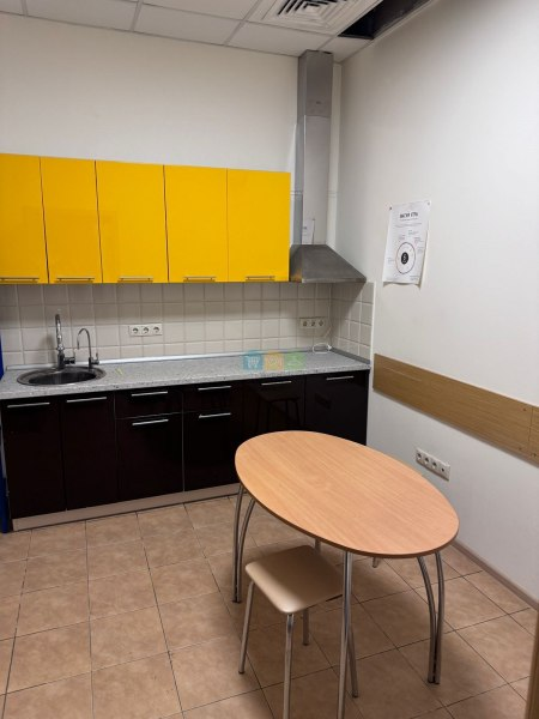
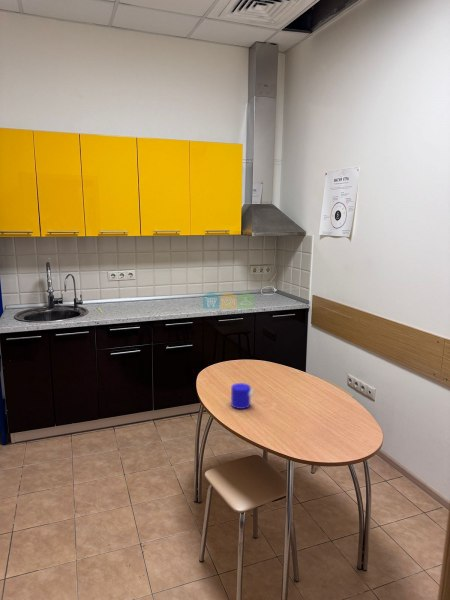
+ cup [230,382,255,410]
